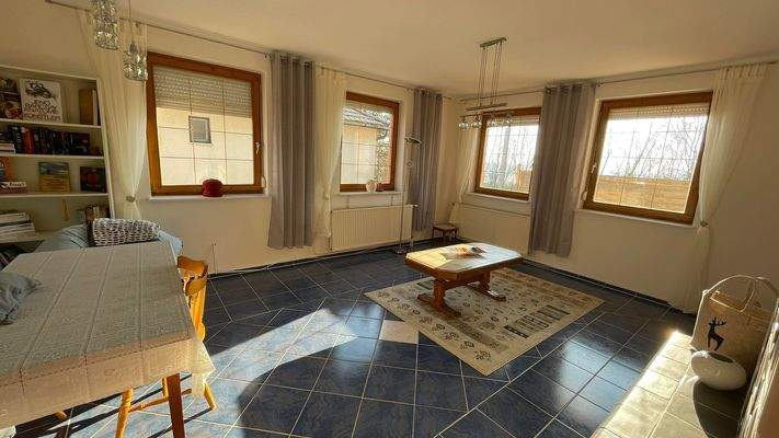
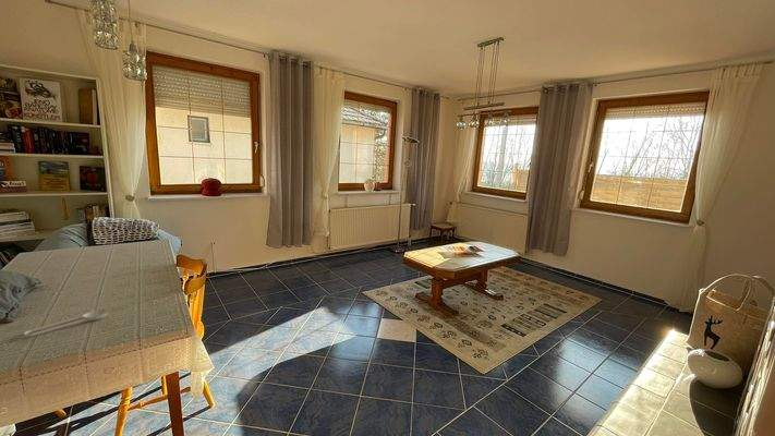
+ tongs [23,307,110,338]
